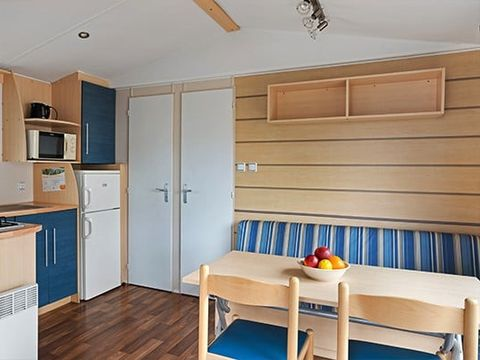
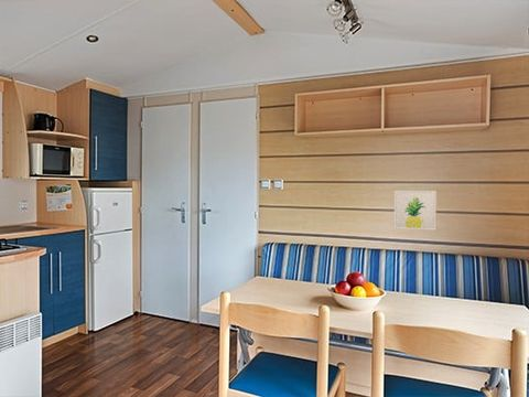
+ wall art [393,190,438,232]
